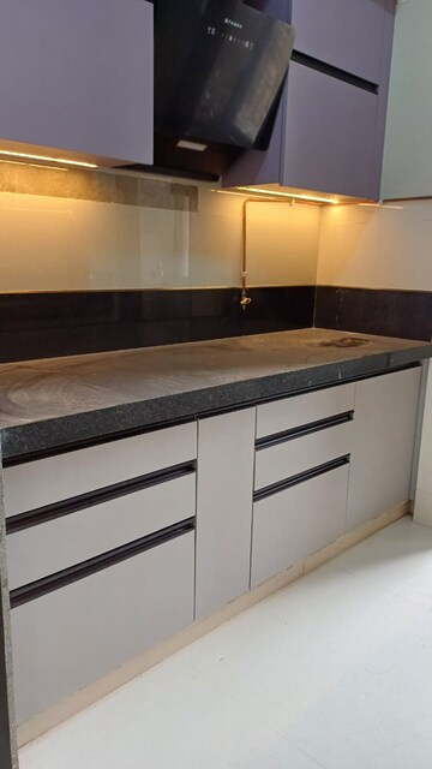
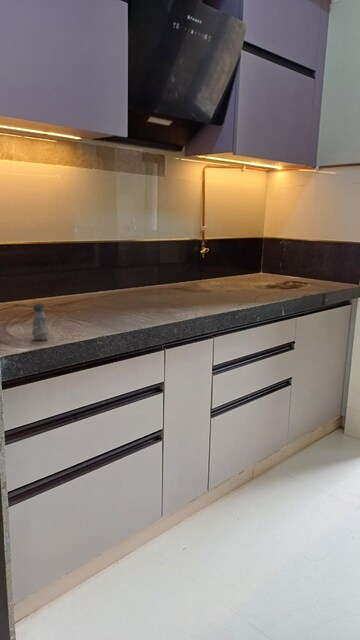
+ salt shaker [31,302,49,341]
